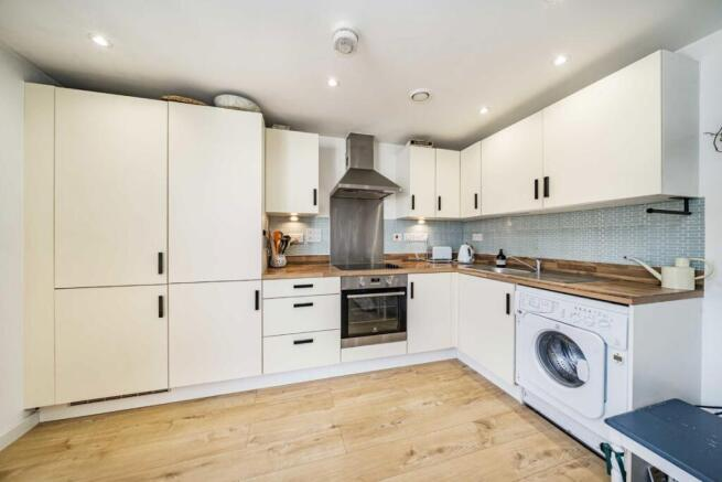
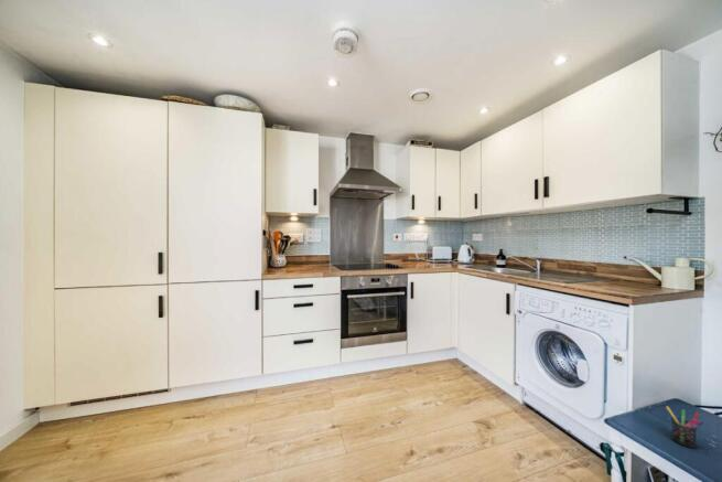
+ pen holder [665,406,704,449]
